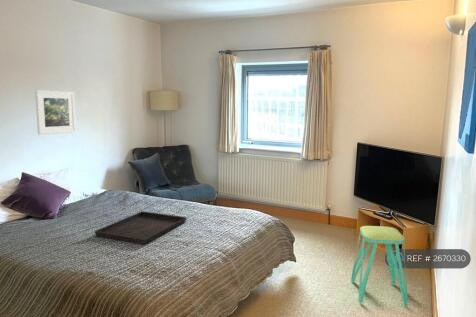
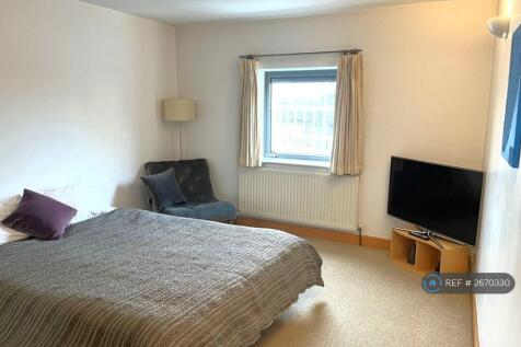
- stool [350,225,409,307]
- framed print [34,89,77,136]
- serving tray [94,210,187,245]
